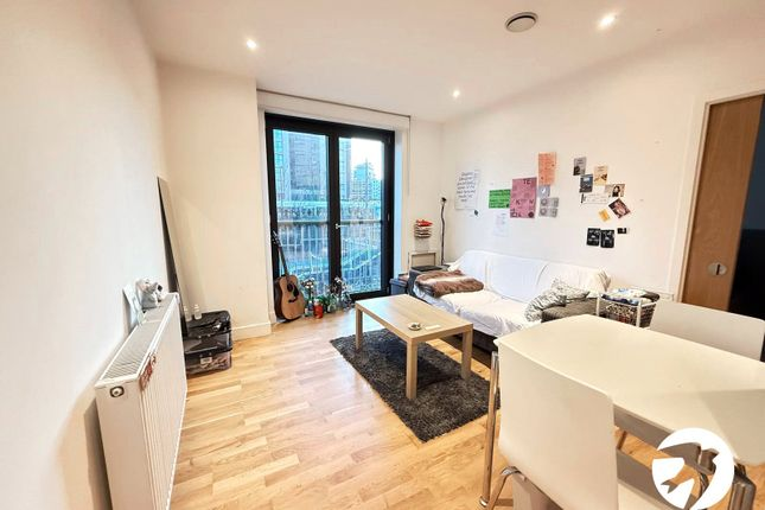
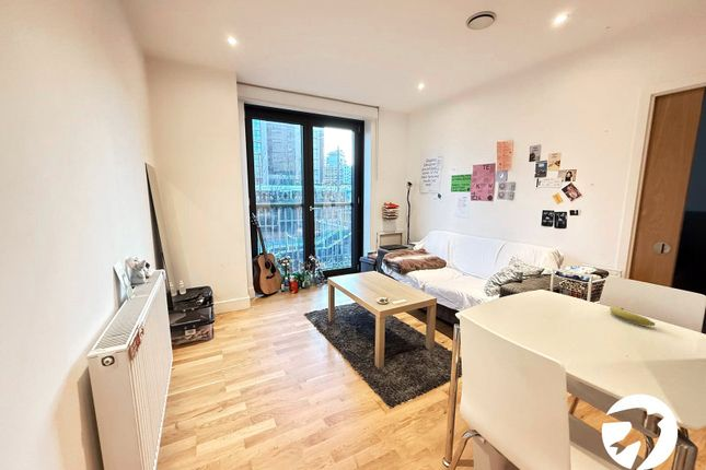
+ fruit [609,305,656,327]
